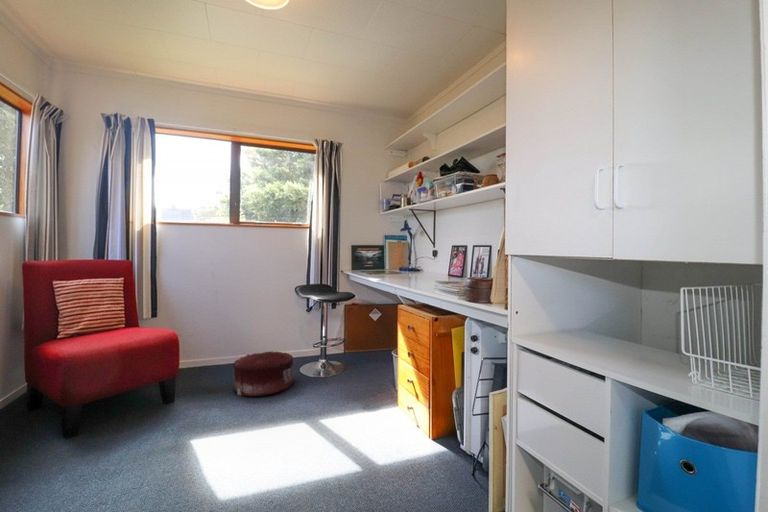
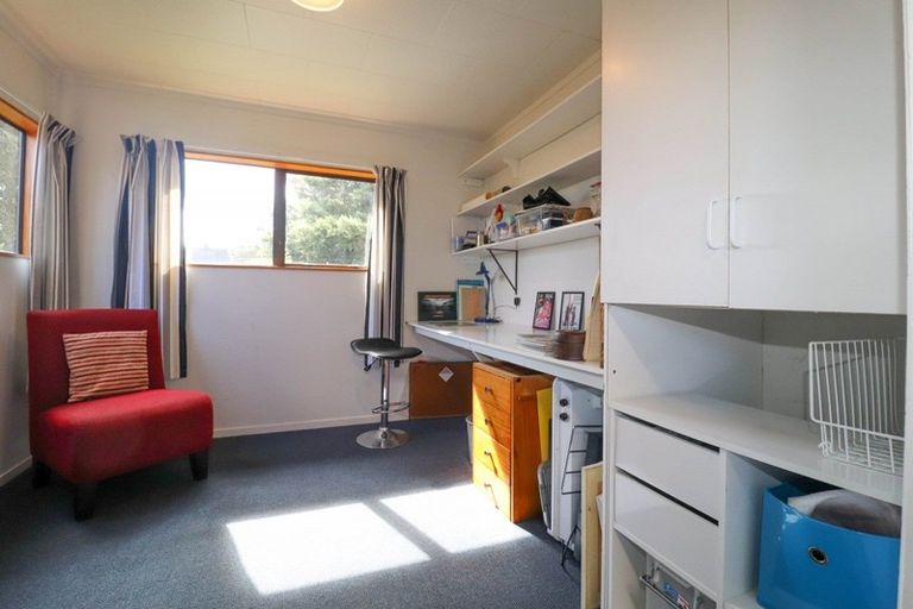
- pouf [232,350,296,398]
